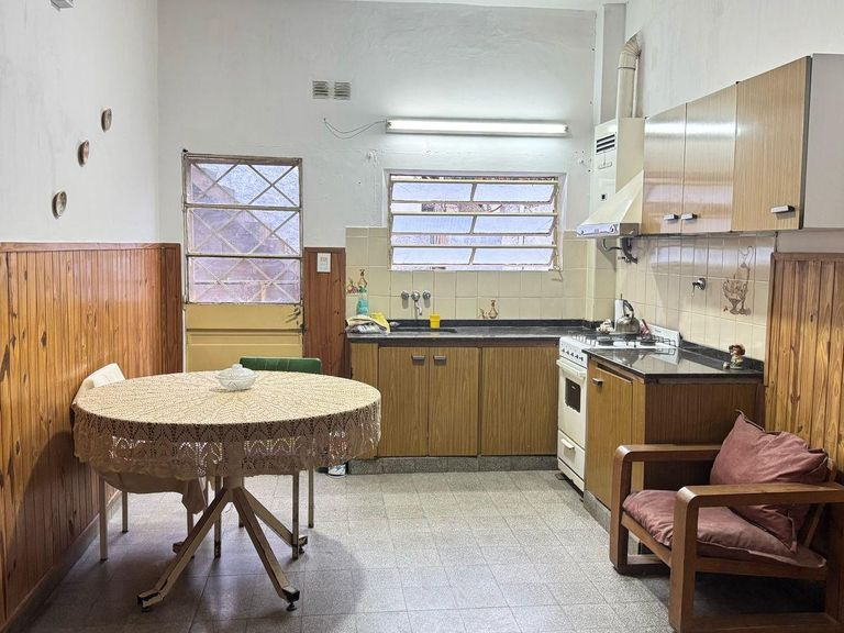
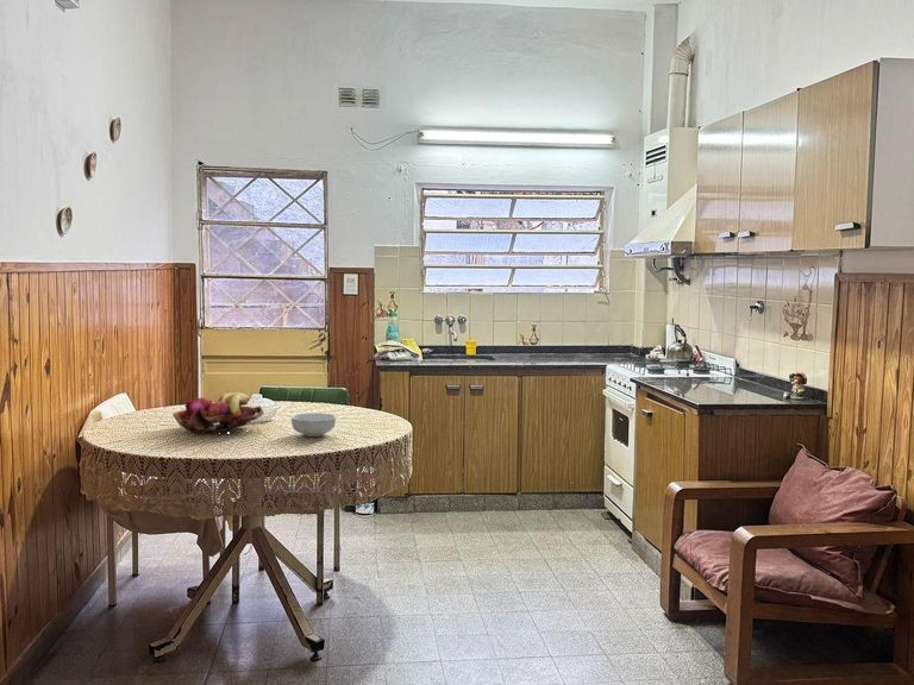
+ cereal bowl [290,411,337,438]
+ fruit basket [171,391,265,434]
